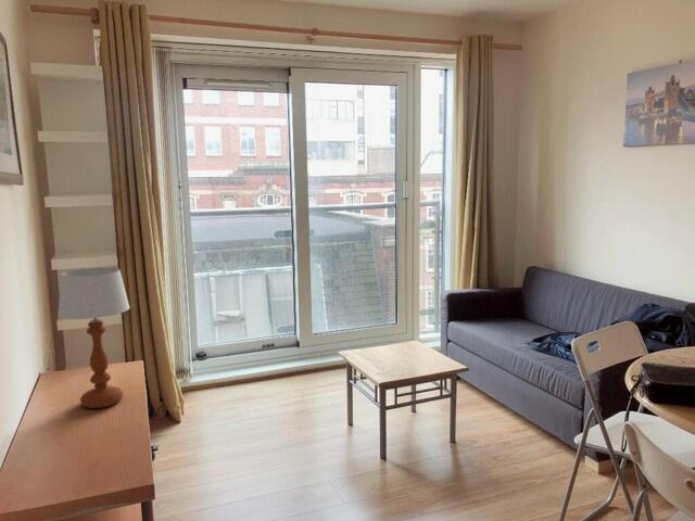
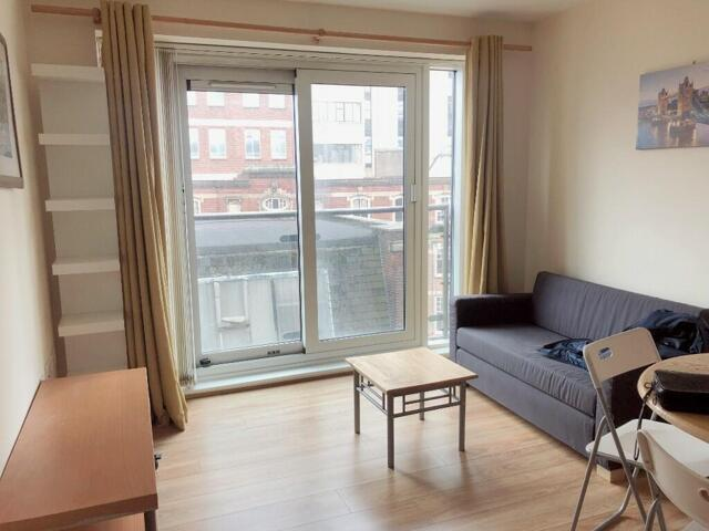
- table lamp [56,267,131,409]
